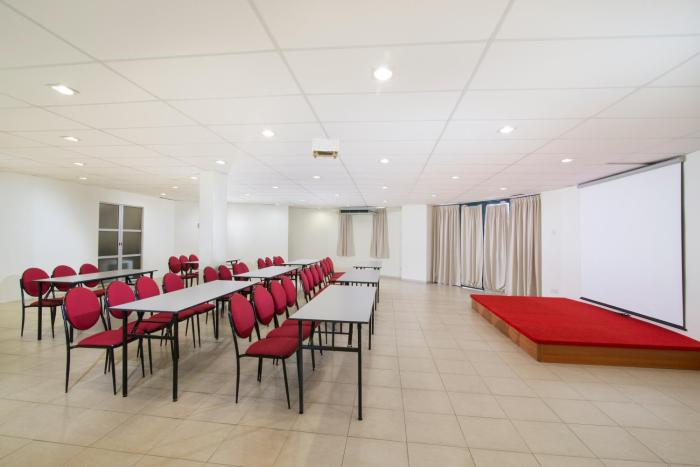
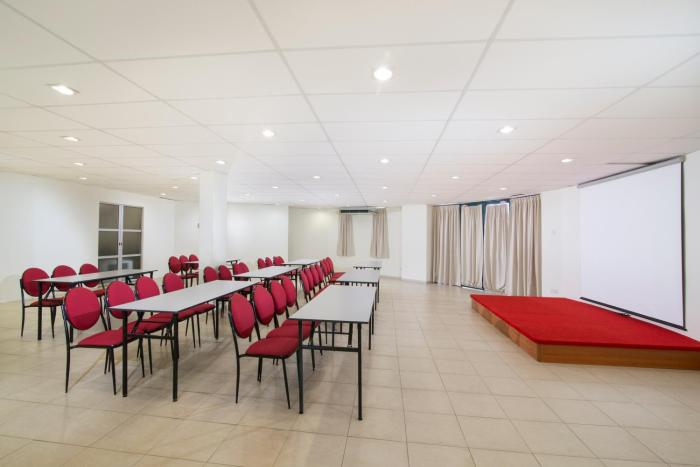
- projector [312,137,339,160]
